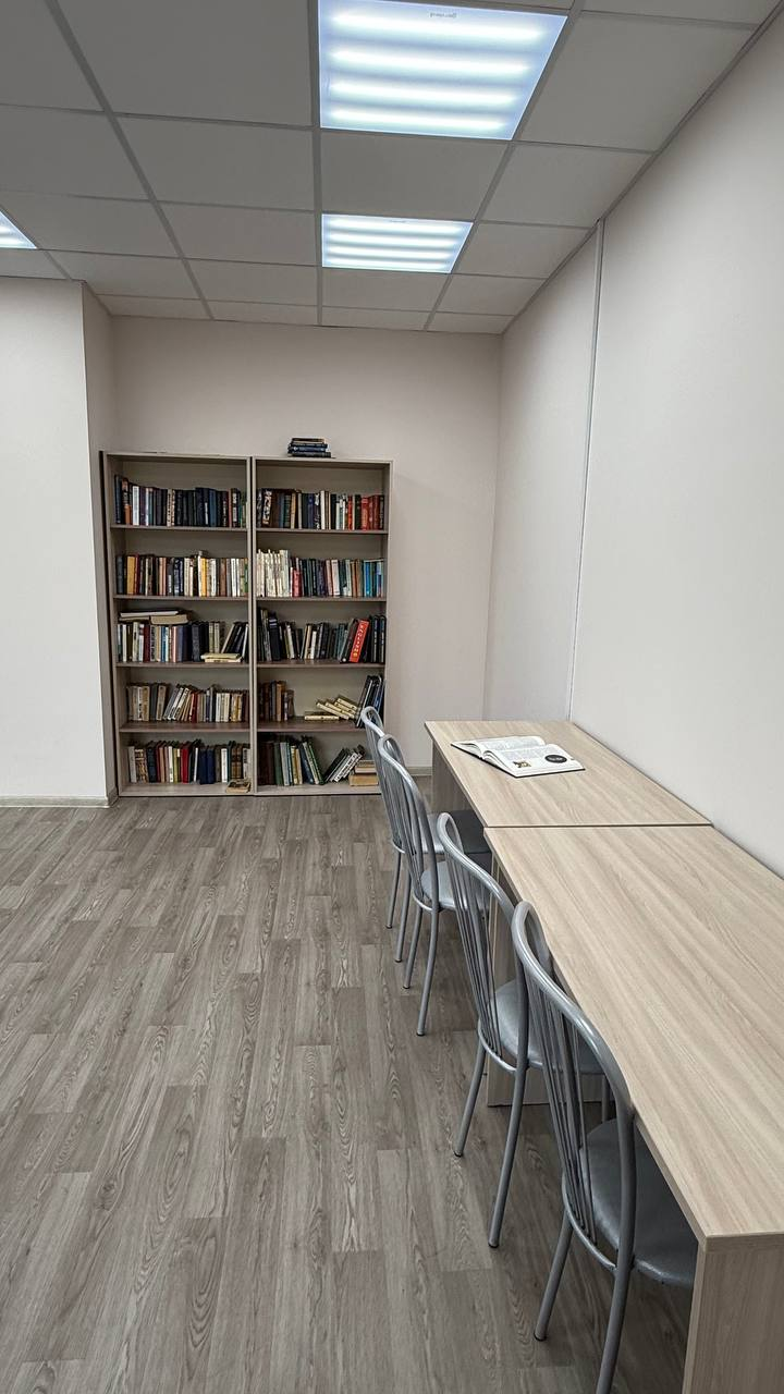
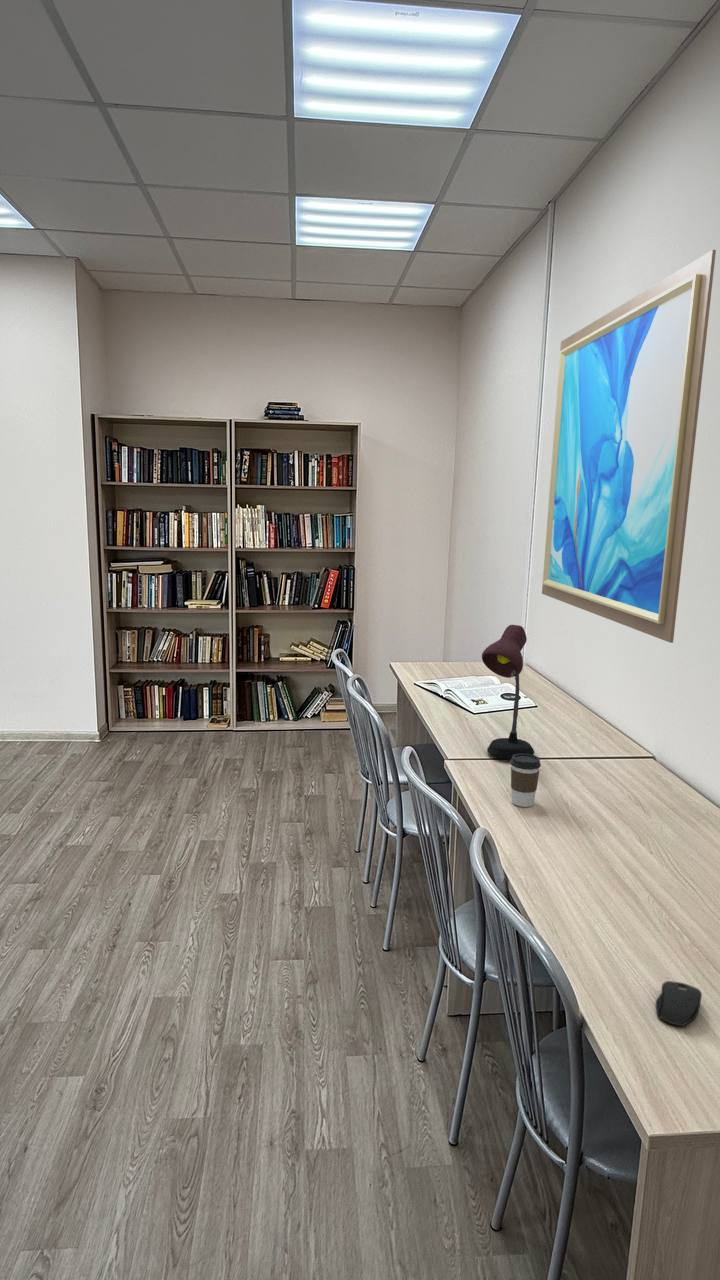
+ coffee cup [510,753,542,808]
+ desk lamp [481,624,535,761]
+ mouse [655,980,703,1027]
+ wall art [541,249,717,644]
